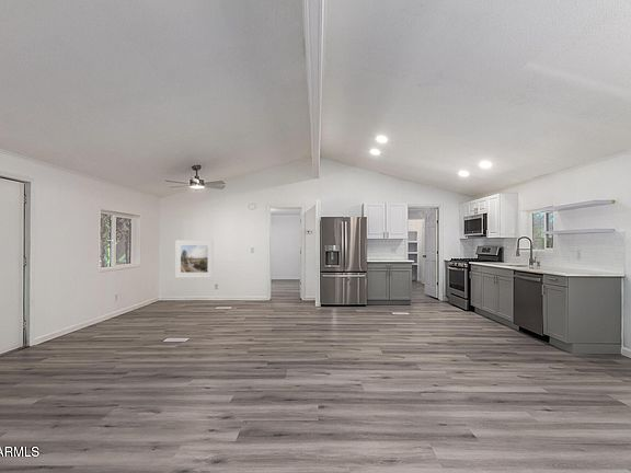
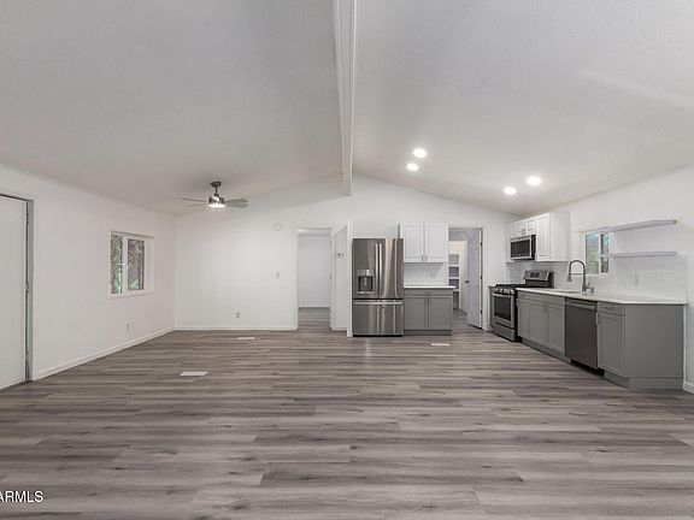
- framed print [174,239,215,279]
